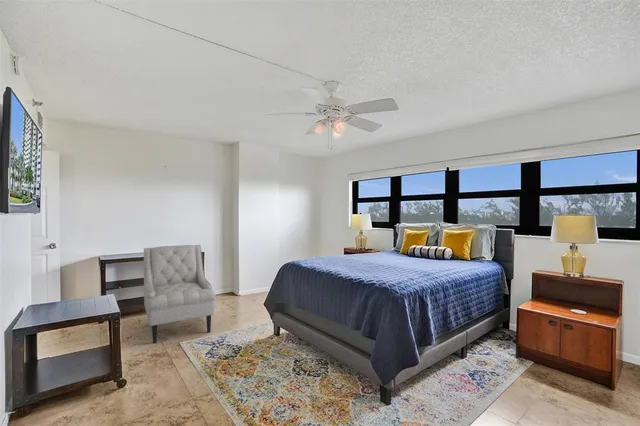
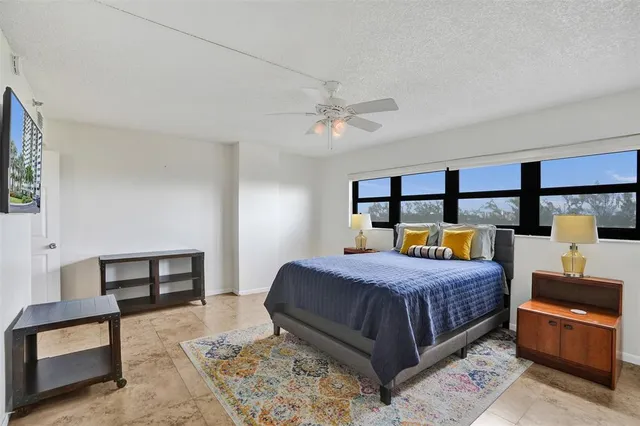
- chair [143,244,216,345]
